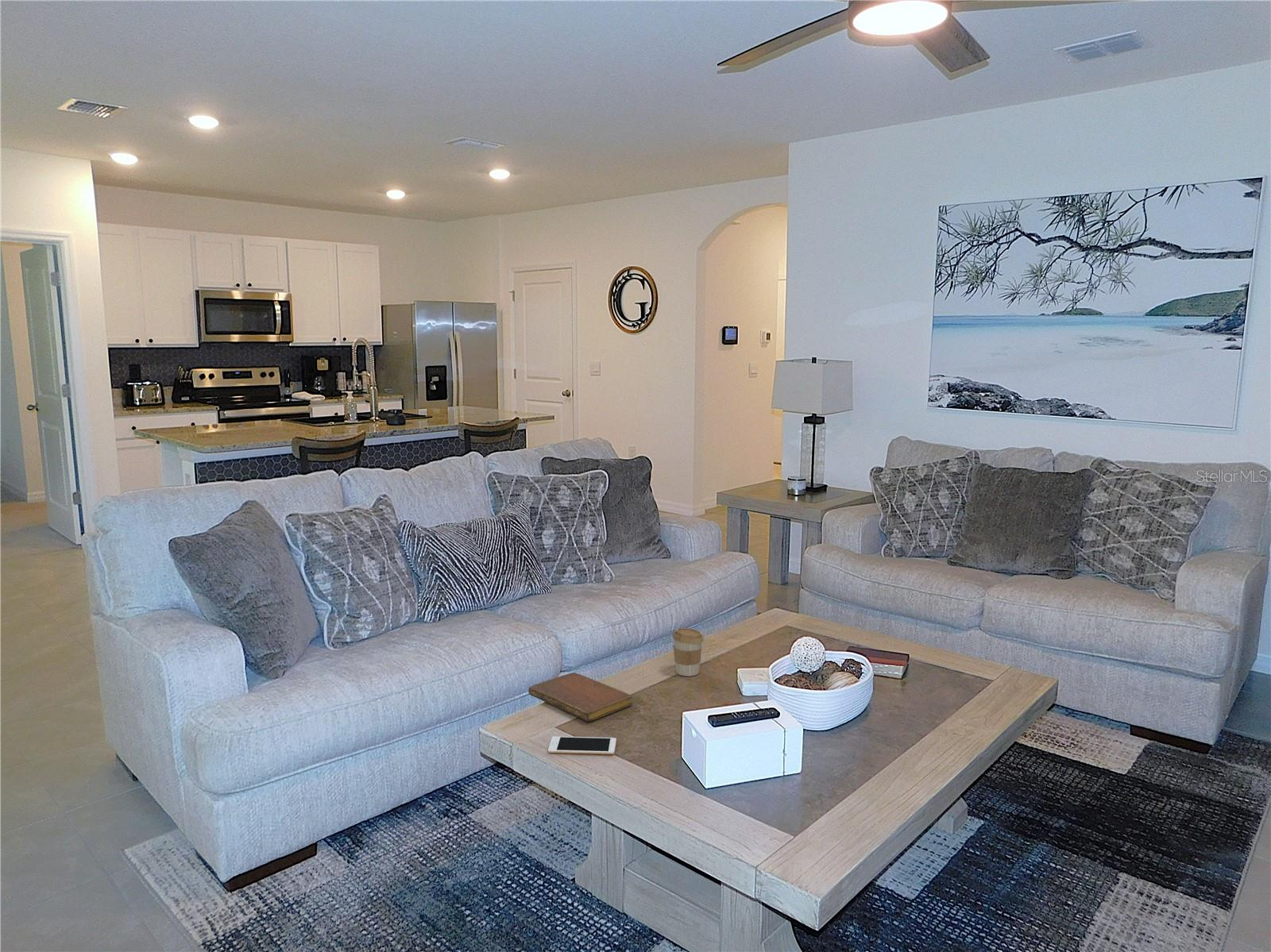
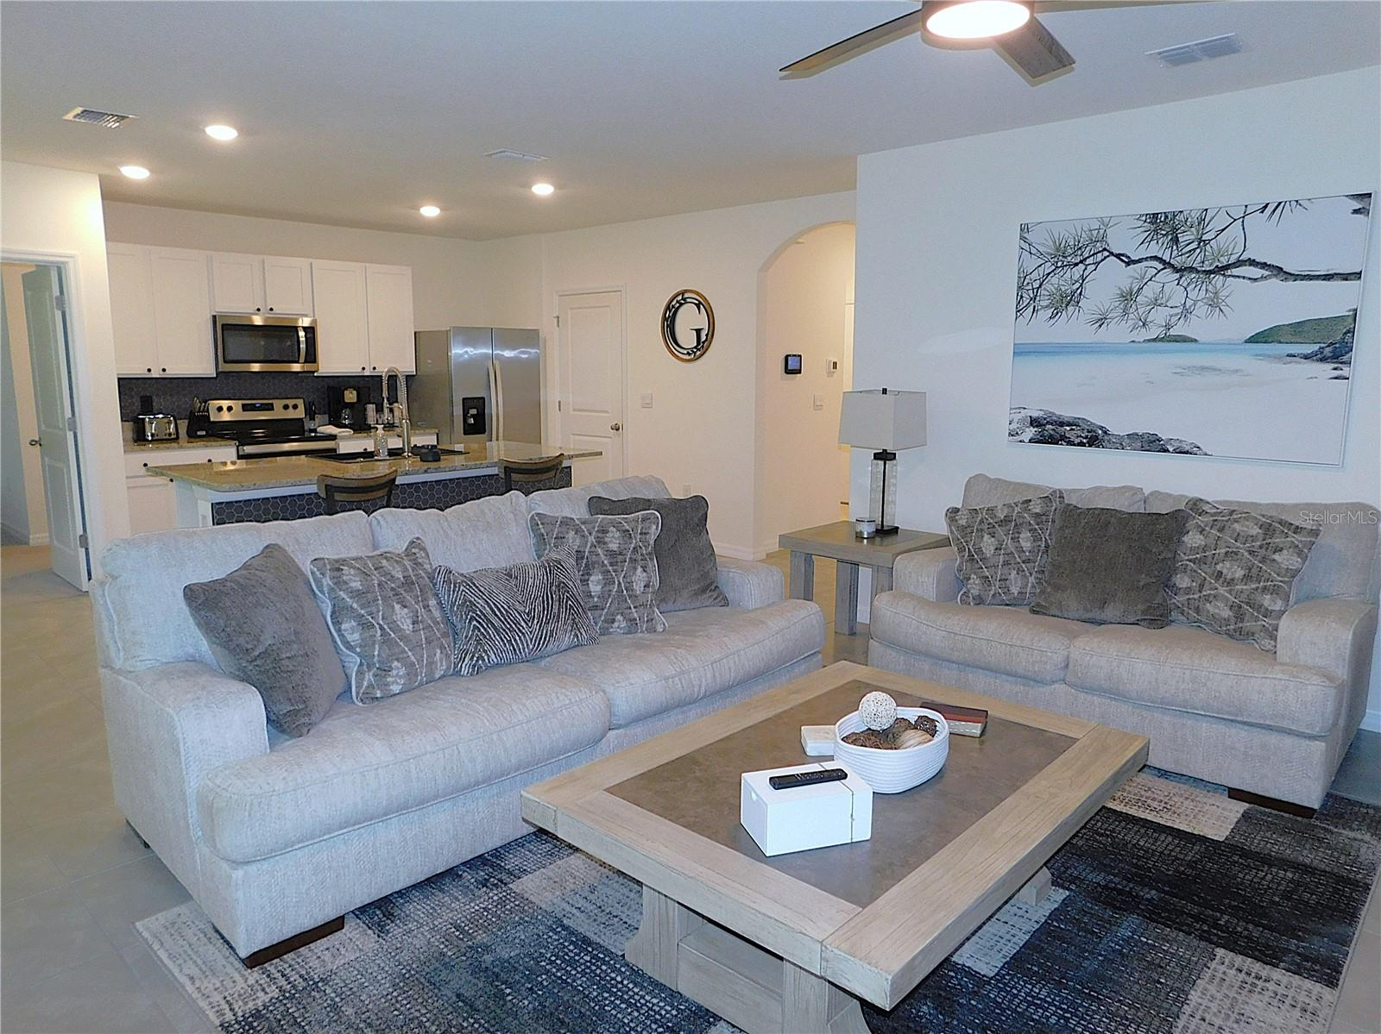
- cell phone [547,735,617,755]
- notebook [528,672,633,723]
- coffee cup [672,627,705,677]
